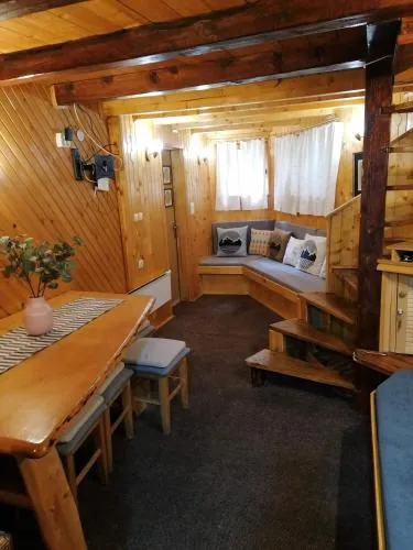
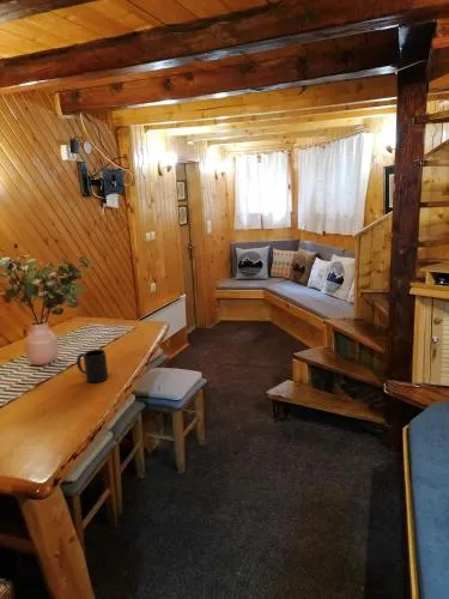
+ mug [75,349,109,383]
